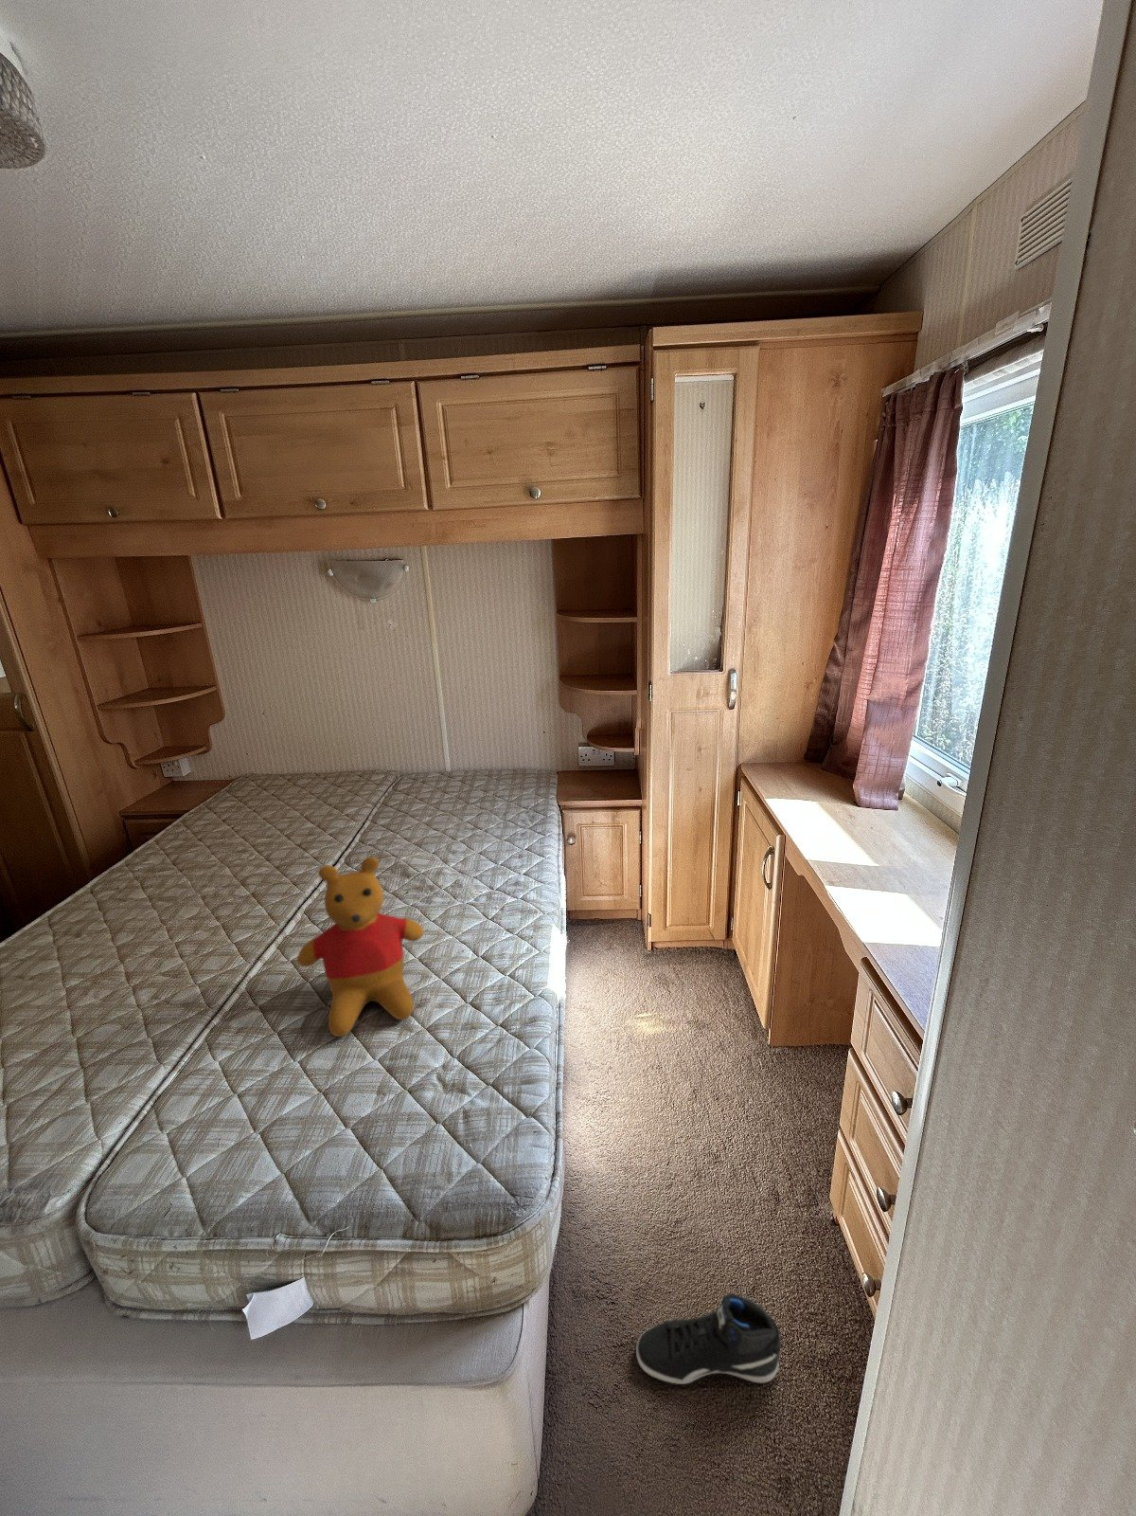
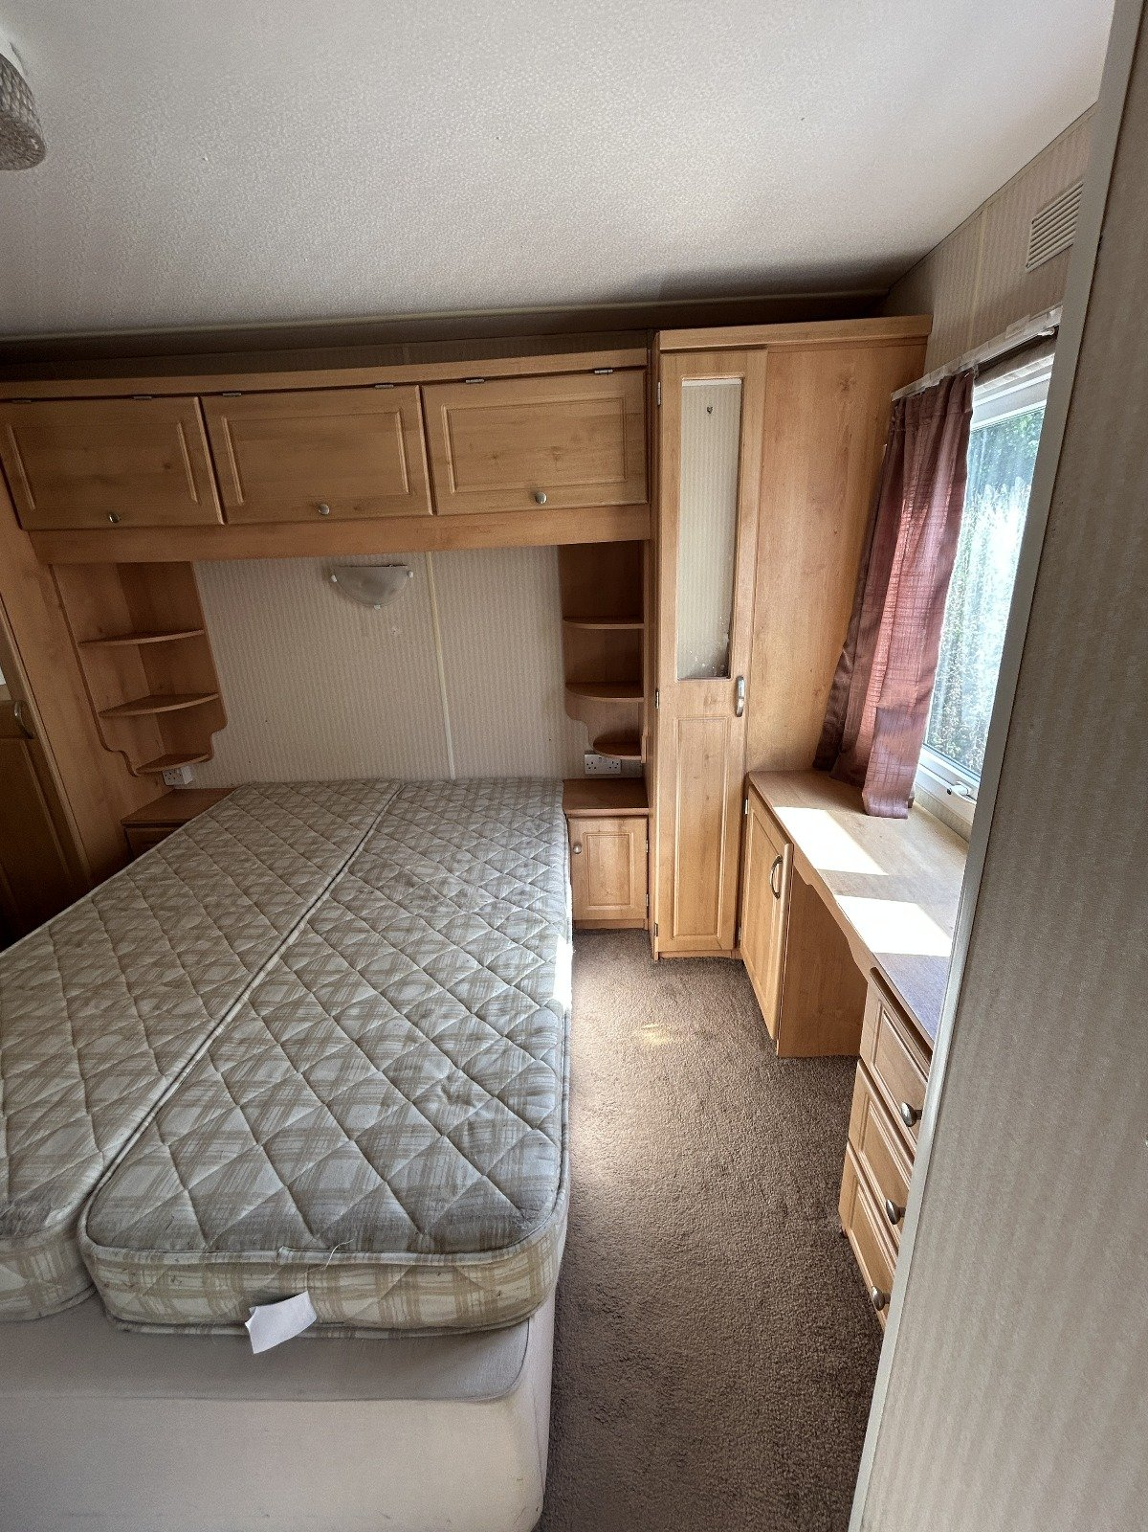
- teddy bear [296,856,424,1037]
- sneaker [635,1293,782,1385]
